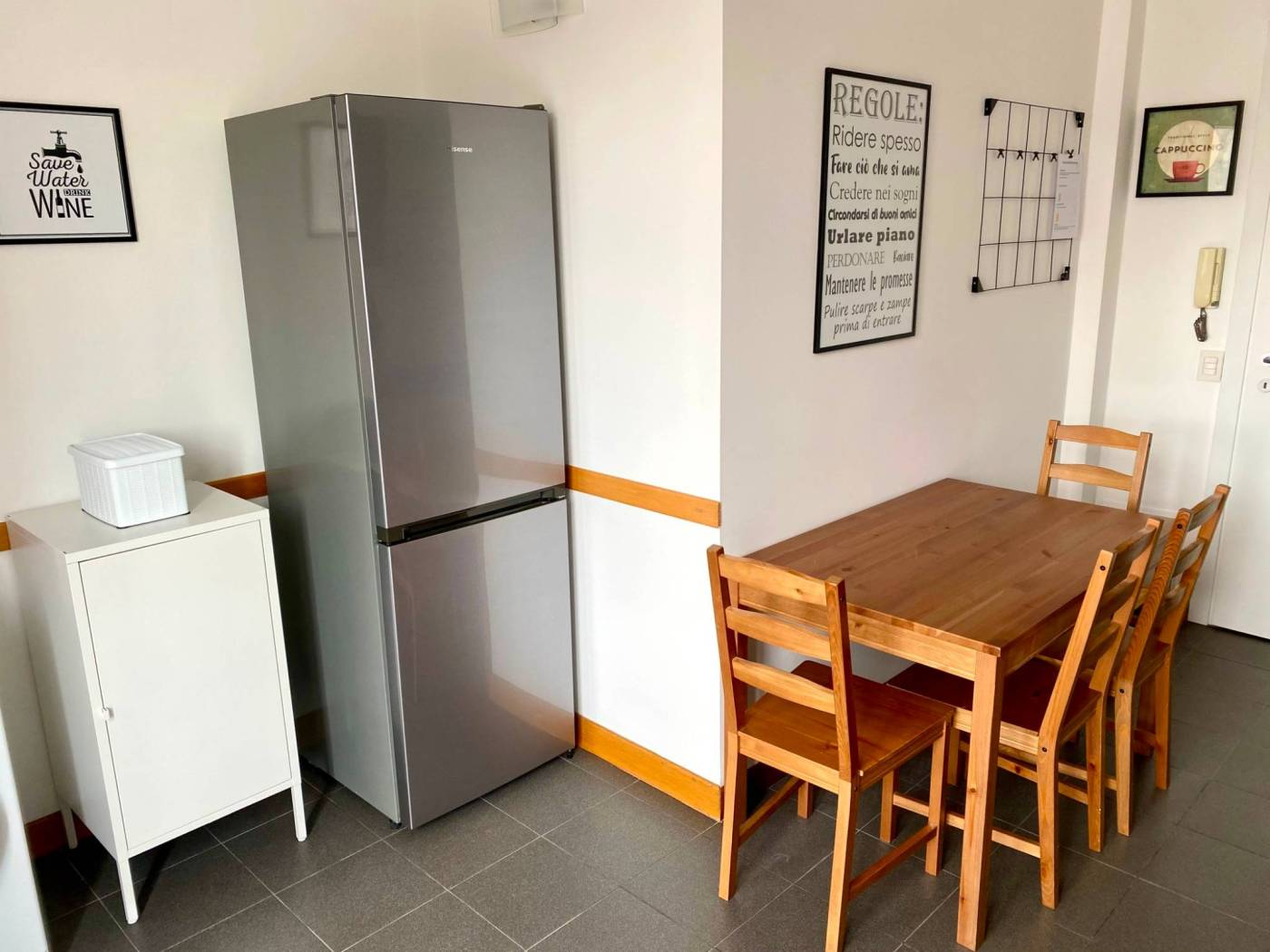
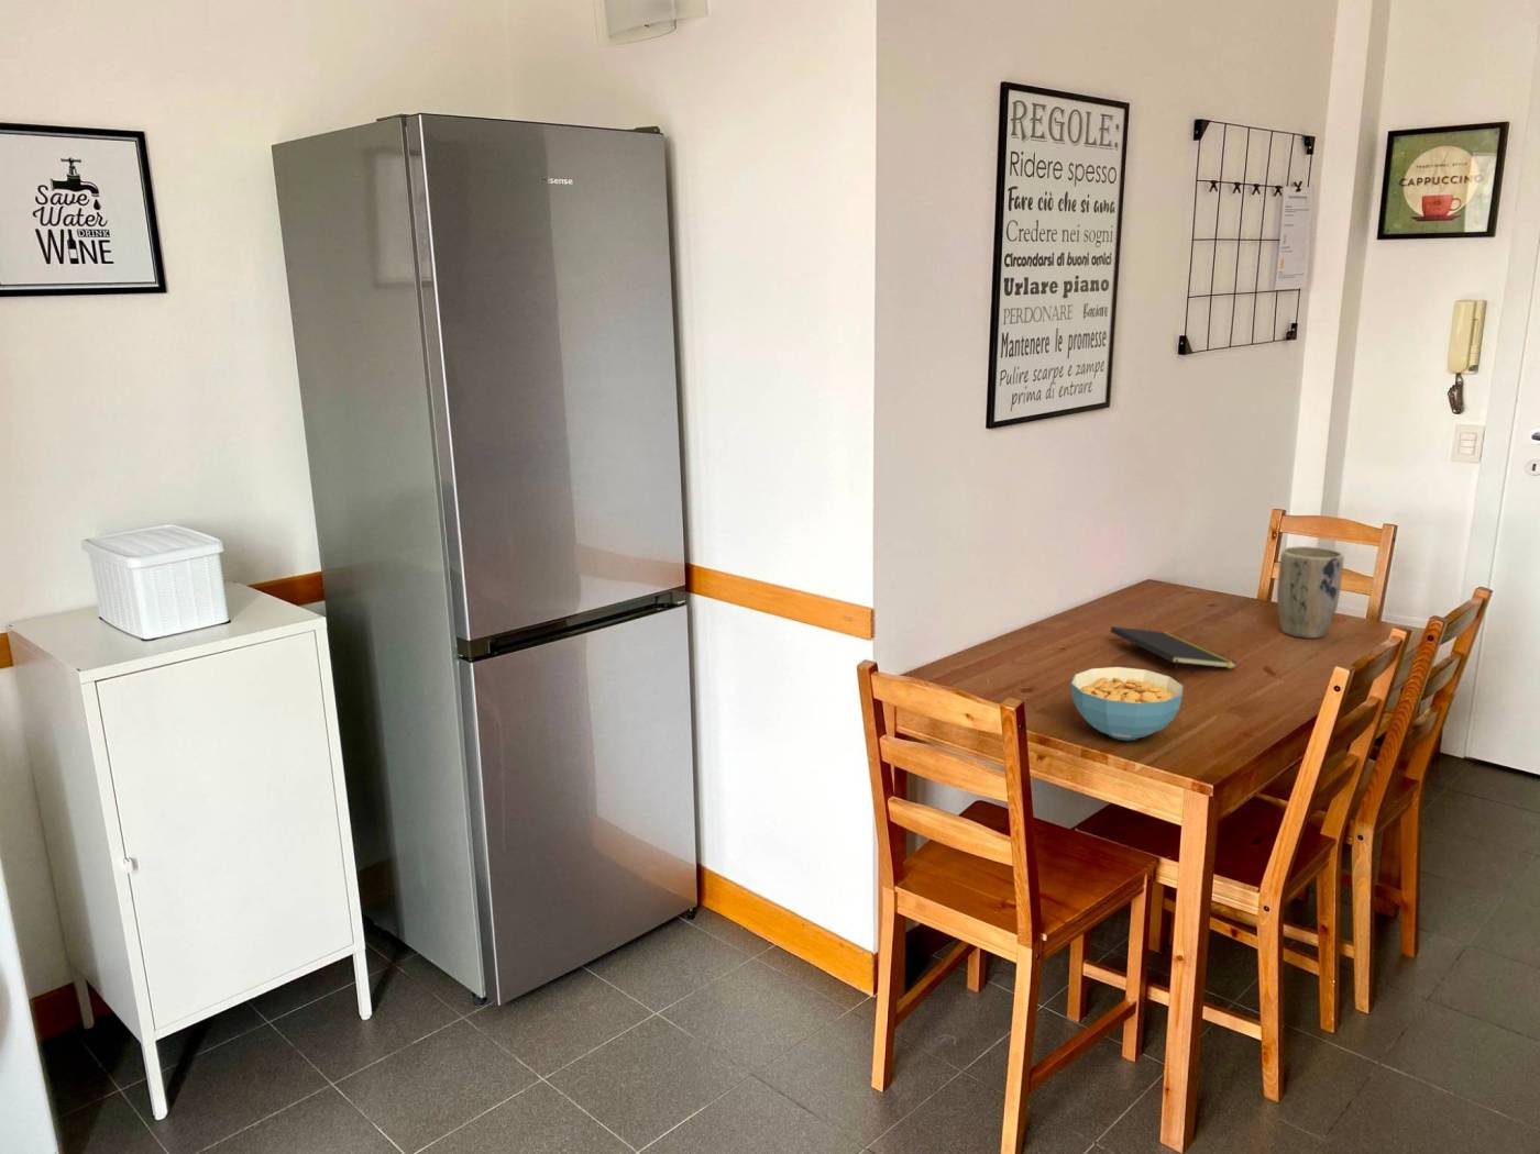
+ cereal bowl [1071,665,1185,742]
+ plant pot [1276,545,1345,640]
+ notepad [1110,625,1238,679]
